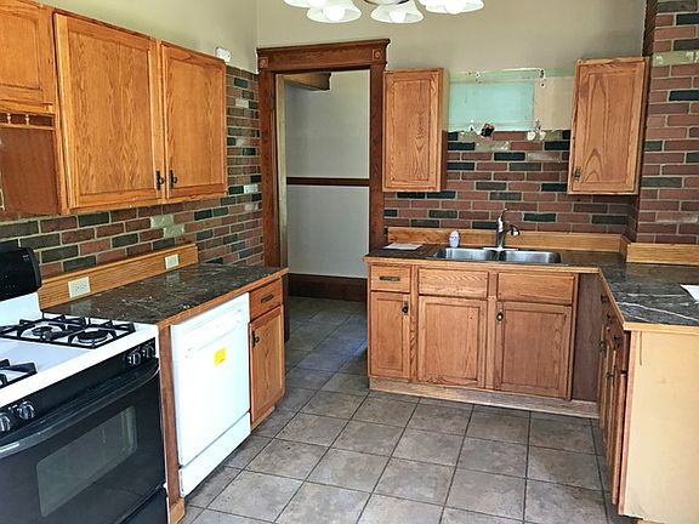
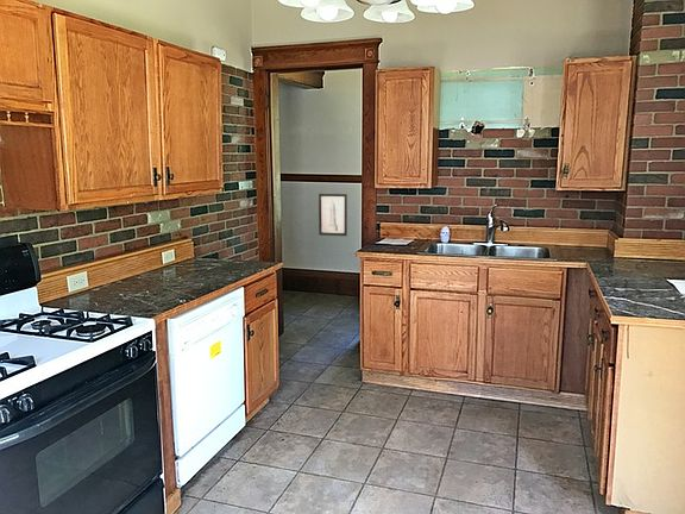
+ wall art [318,193,348,237]
